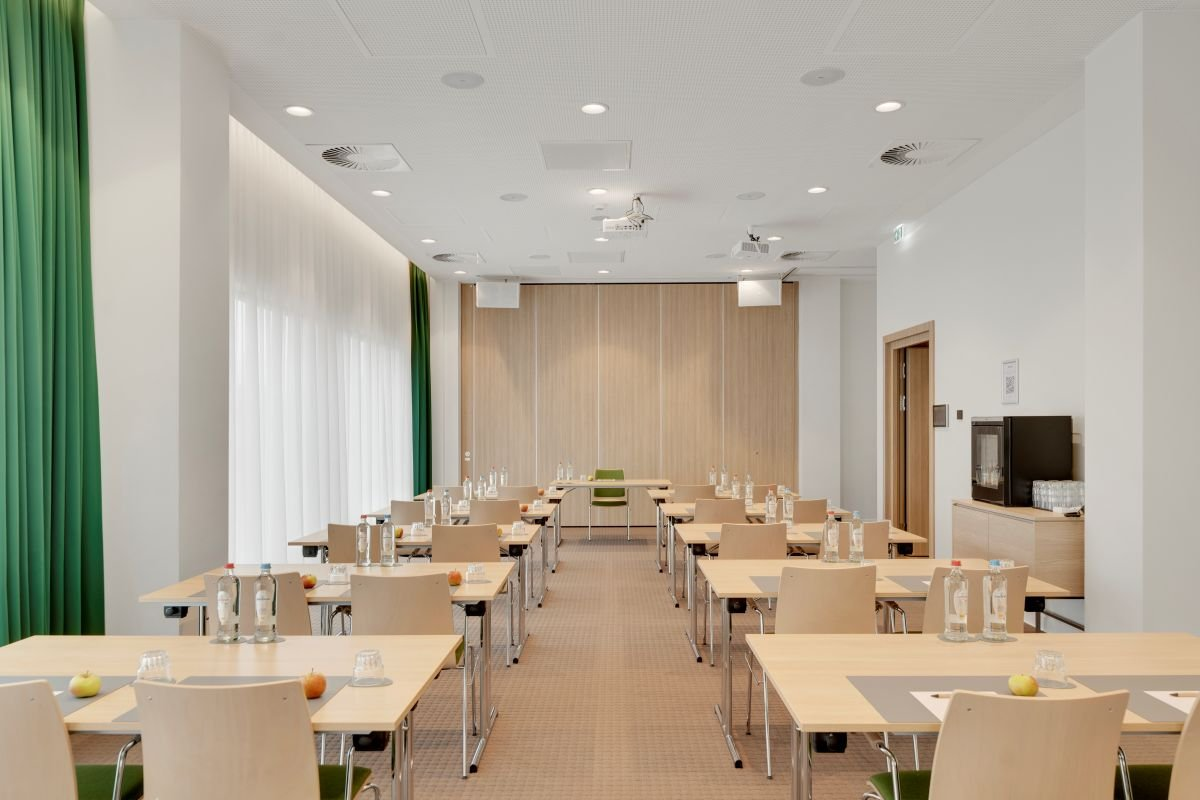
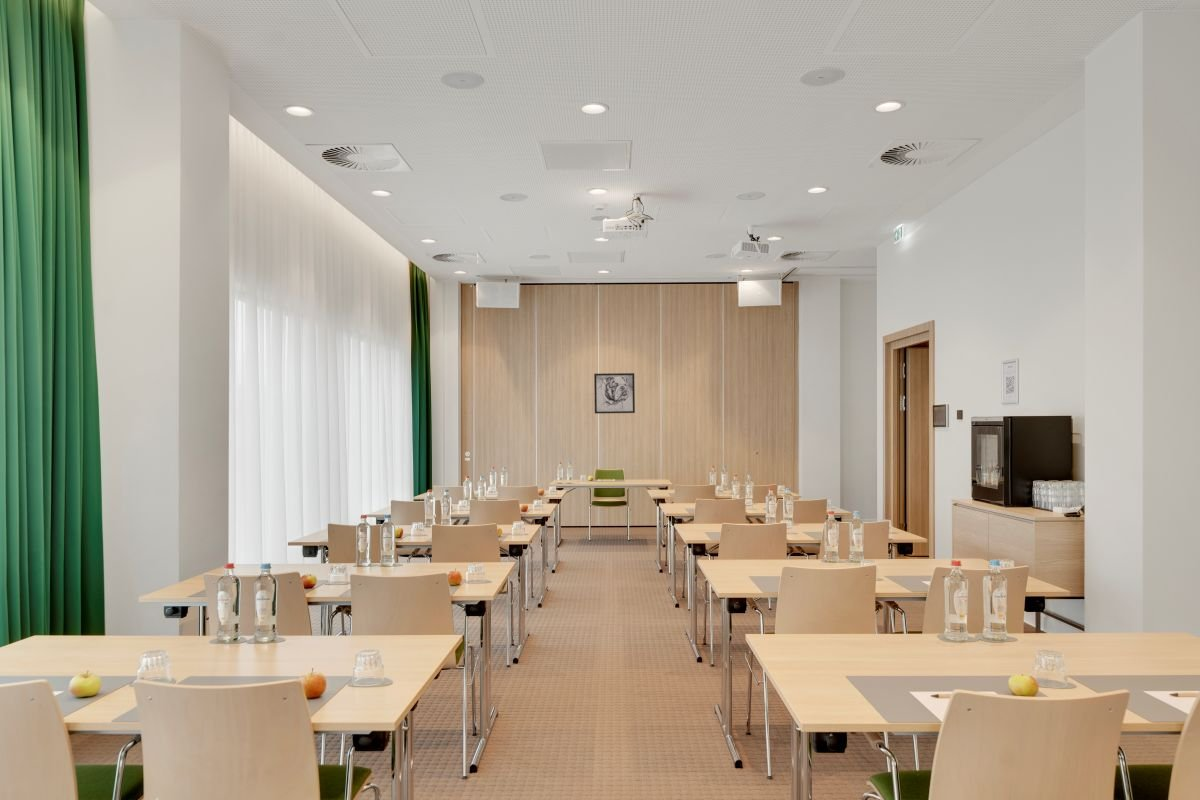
+ wall art [593,372,636,415]
